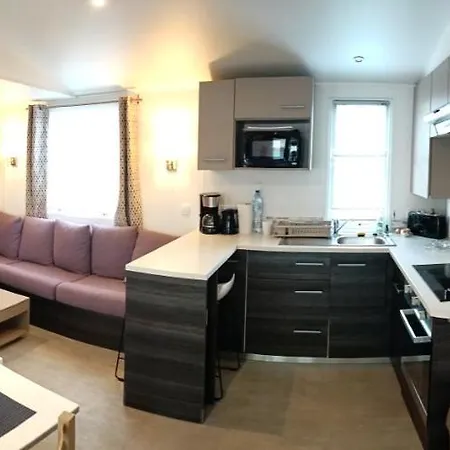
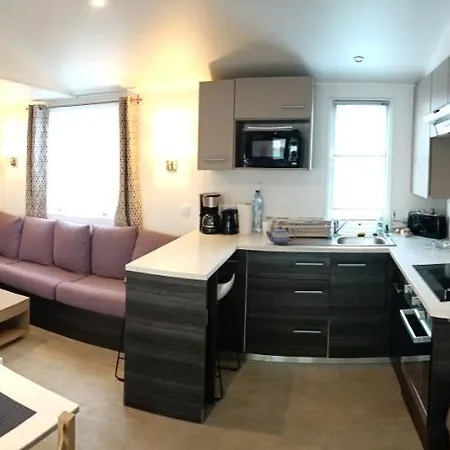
+ teapot [265,225,297,246]
